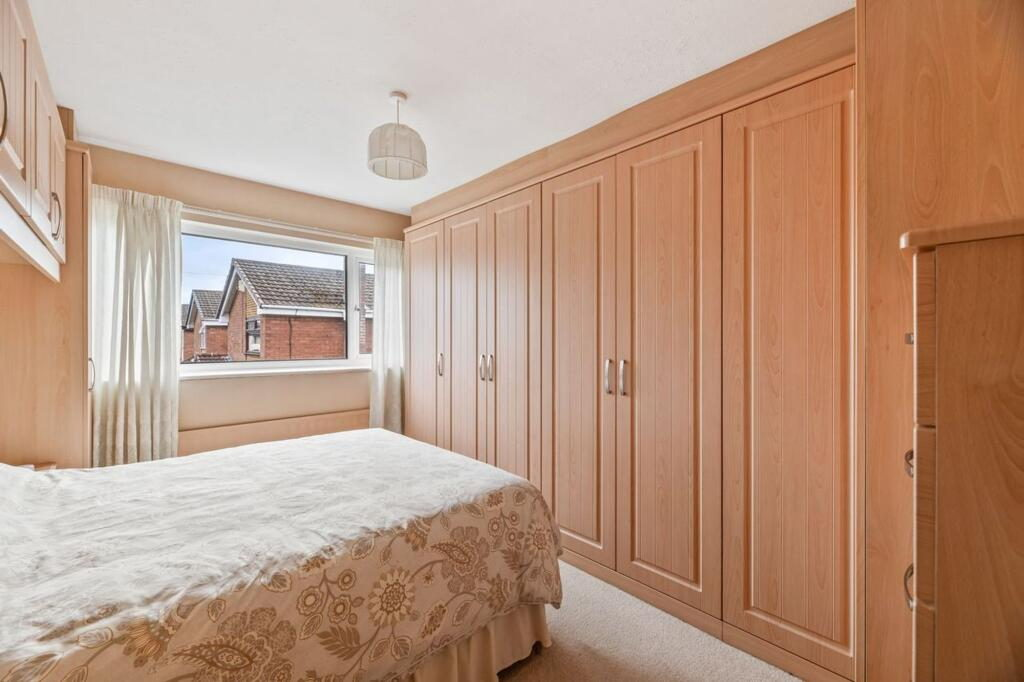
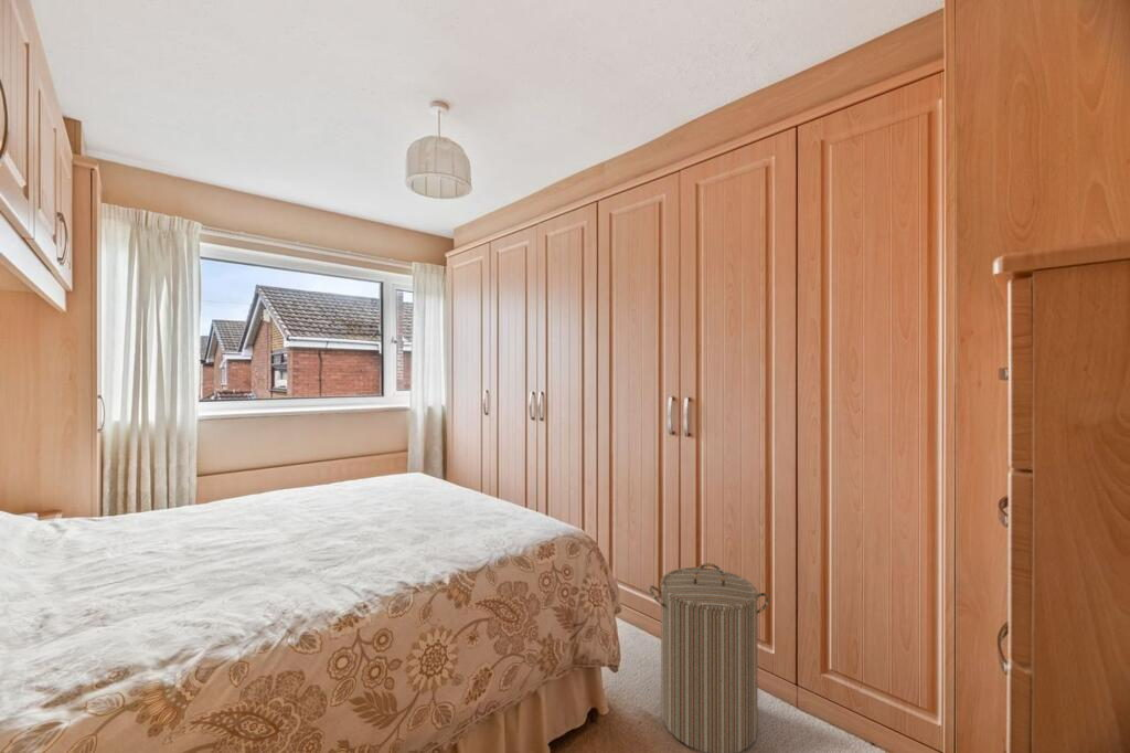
+ laundry hamper [648,562,770,753]
